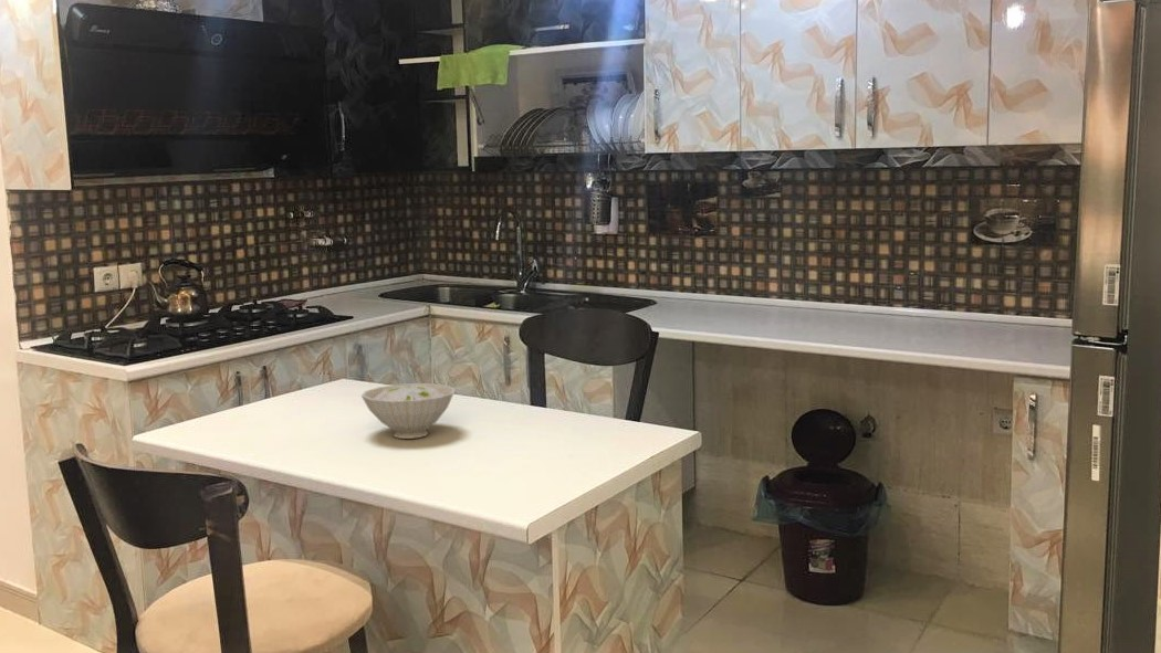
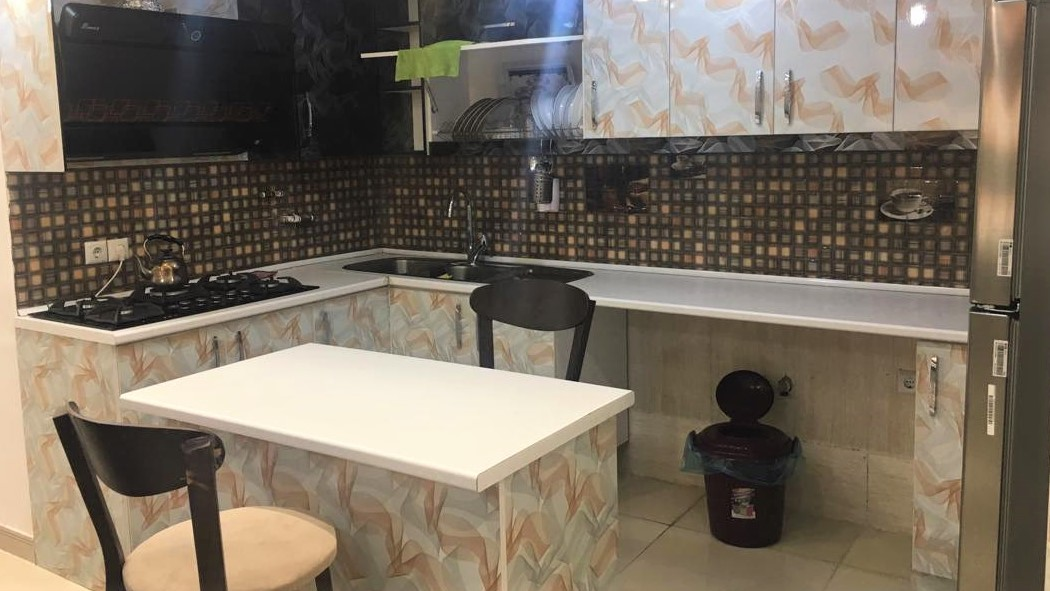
- bowl [360,382,457,440]
